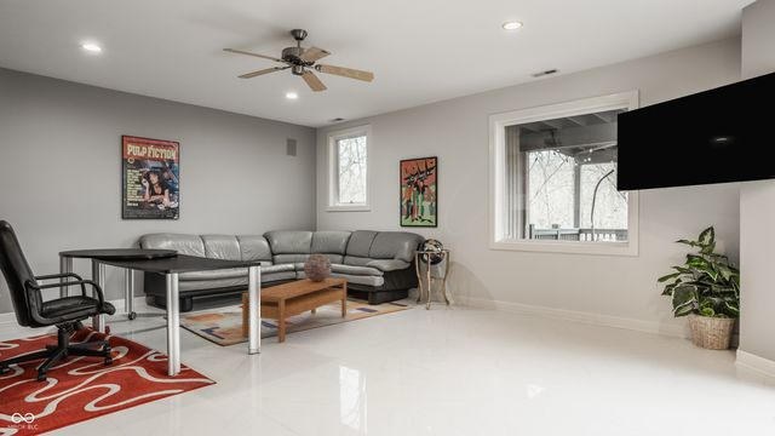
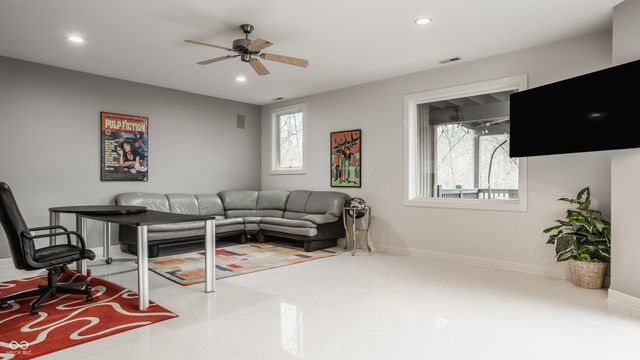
- decorative sphere [303,253,333,281]
- coffee table [241,277,348,344]
